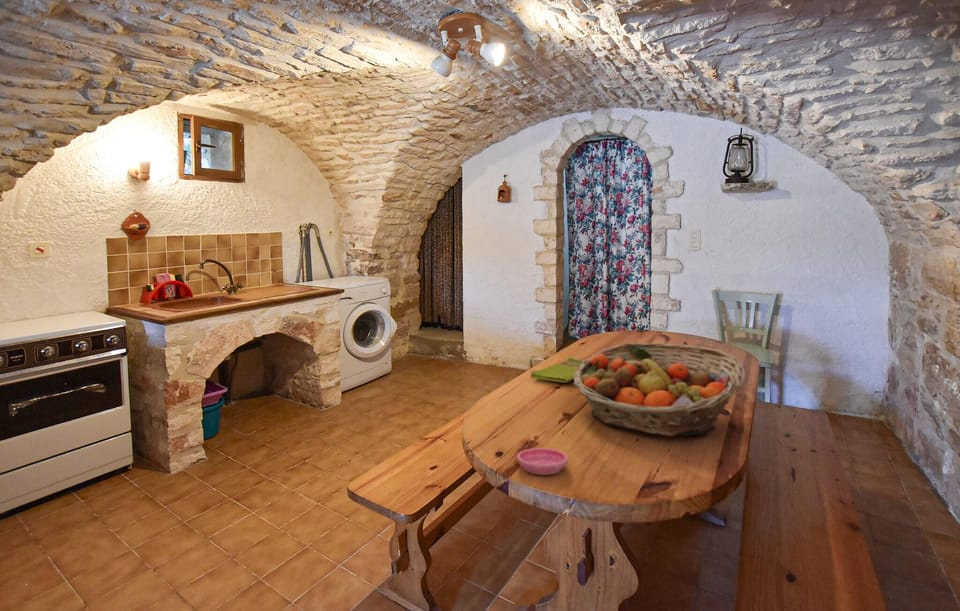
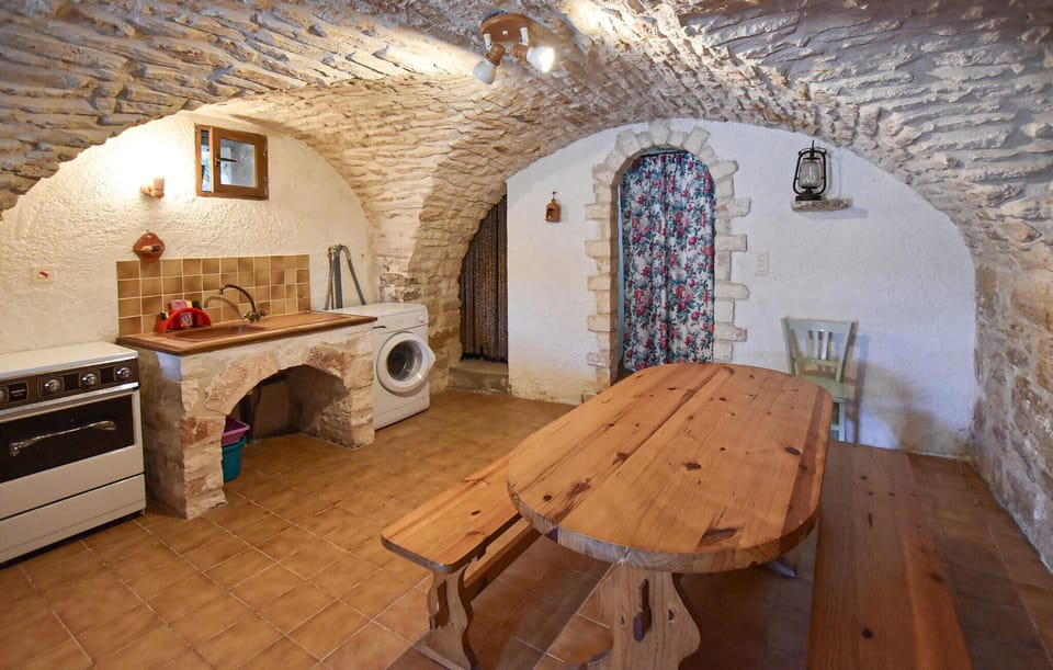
- fruit basket [573,342,746,437]
- saucer [516,447,569,476]
- dish towel [530,357,585,384]
